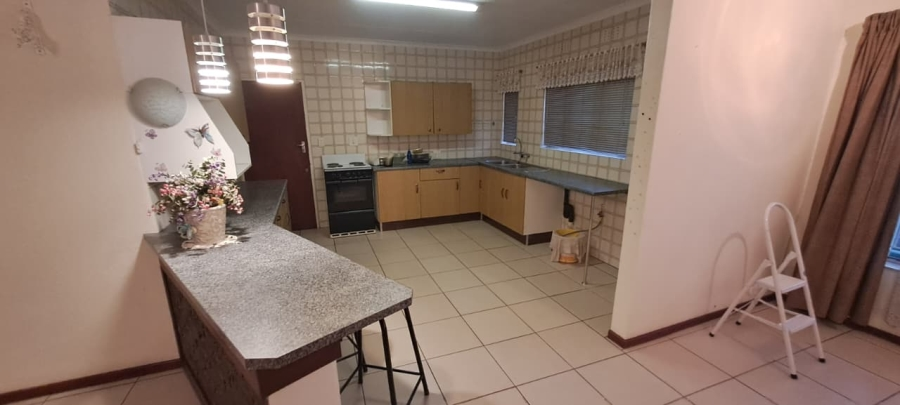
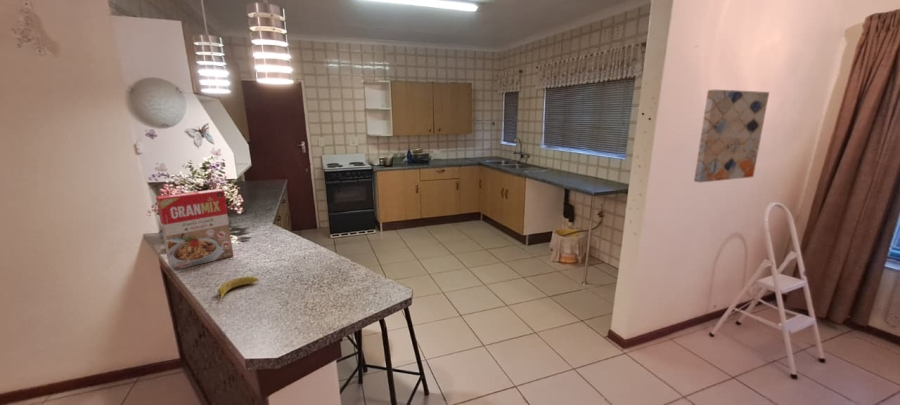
+ wall art [693,89,770,183]
+ banana [215,275,259,300]
+ cereal box [155,188,234,272]
